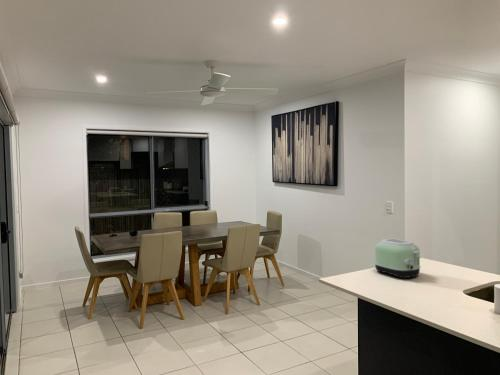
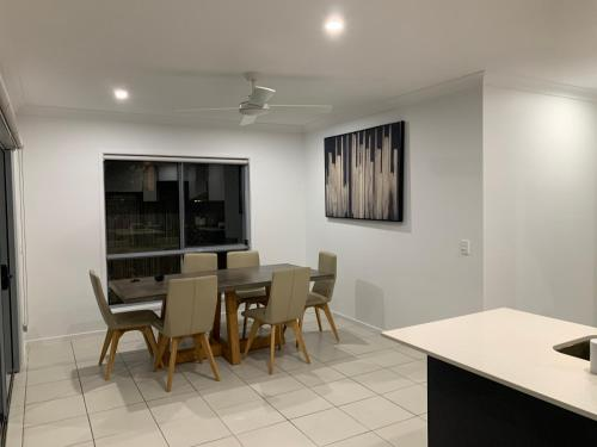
- toaster [374,238,421,280]
